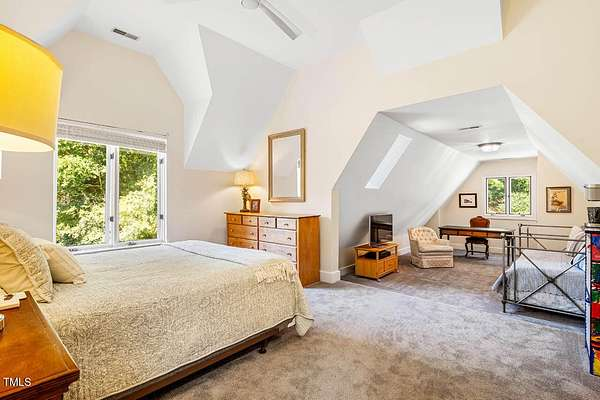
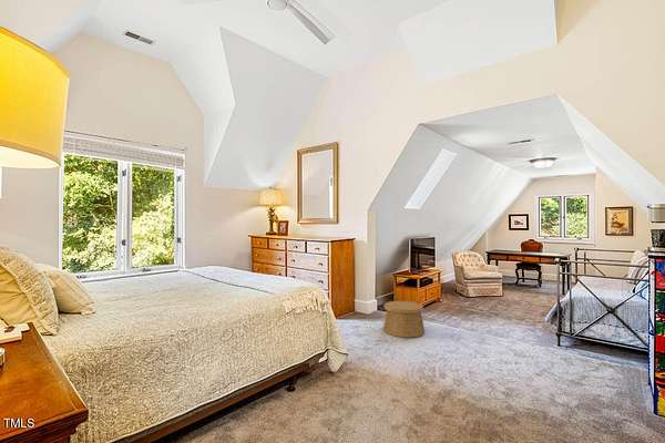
+ basket [382,300,426,339]
